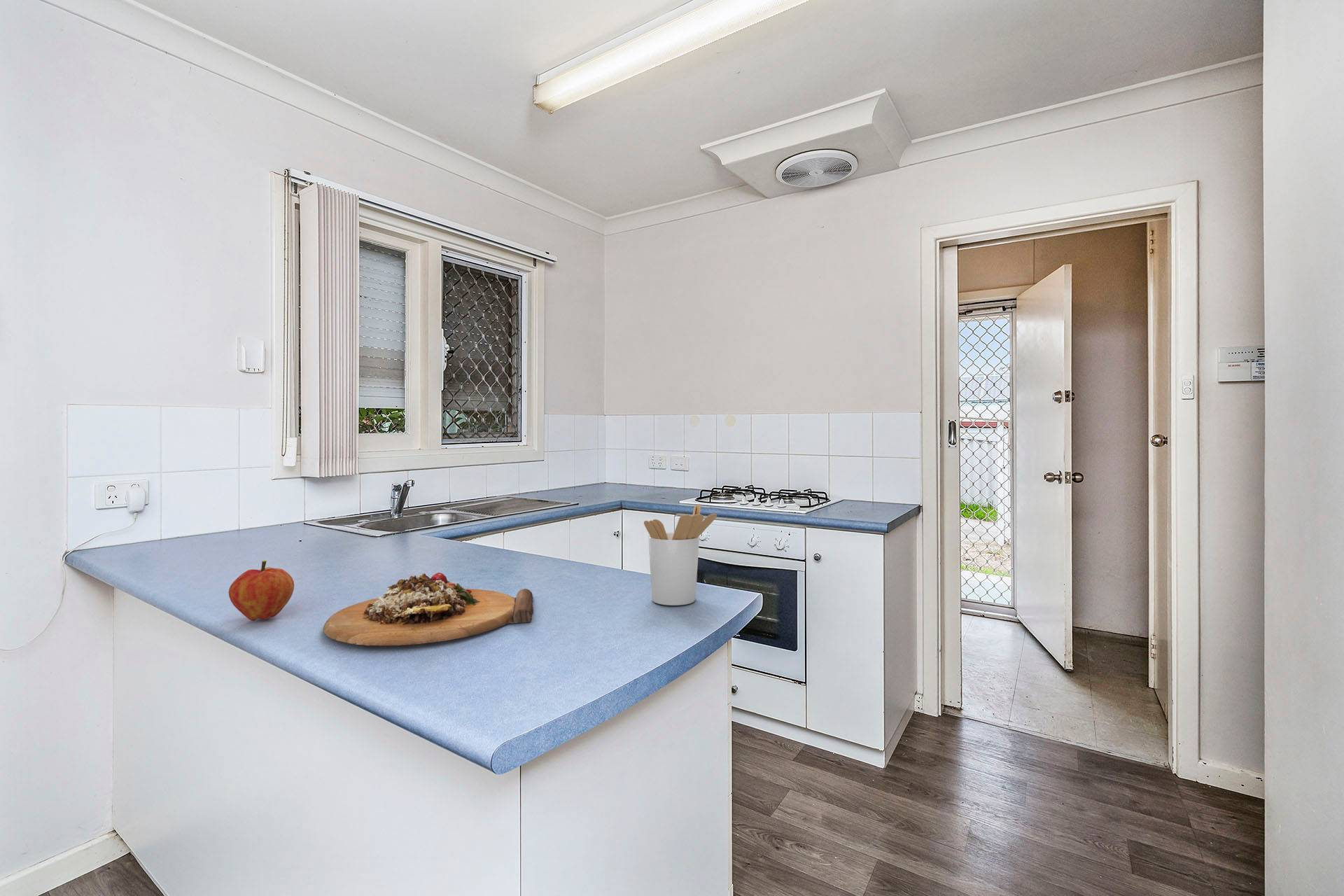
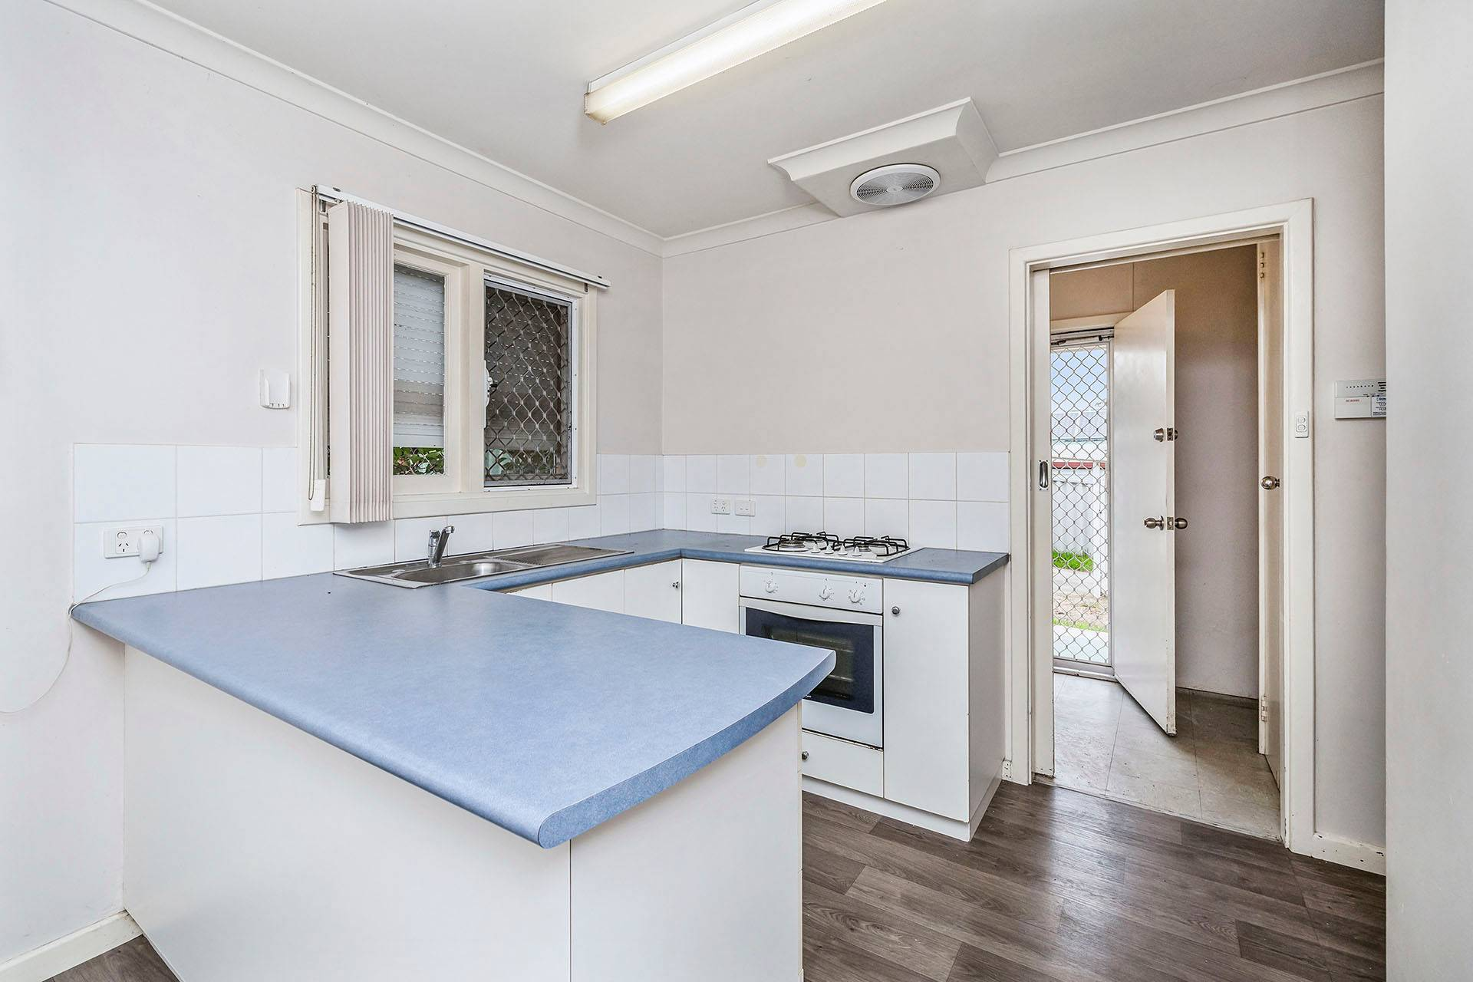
- cutting board [323,572,534,646]
- utensil holder [643,503,717,606]
- fruit [228,560,295,622]
